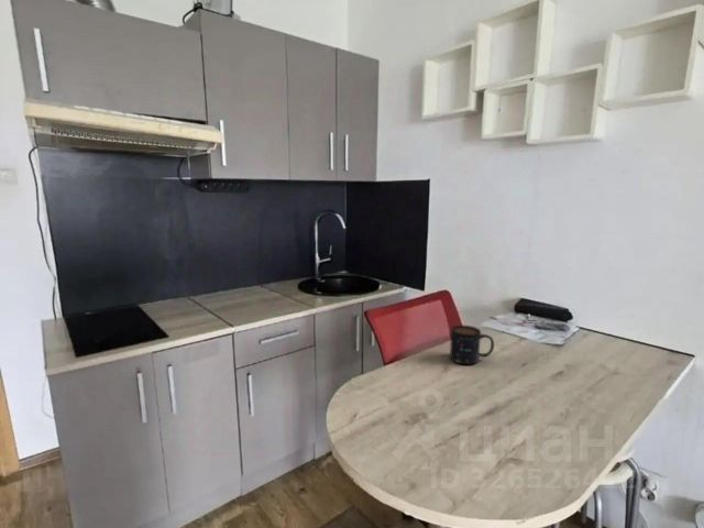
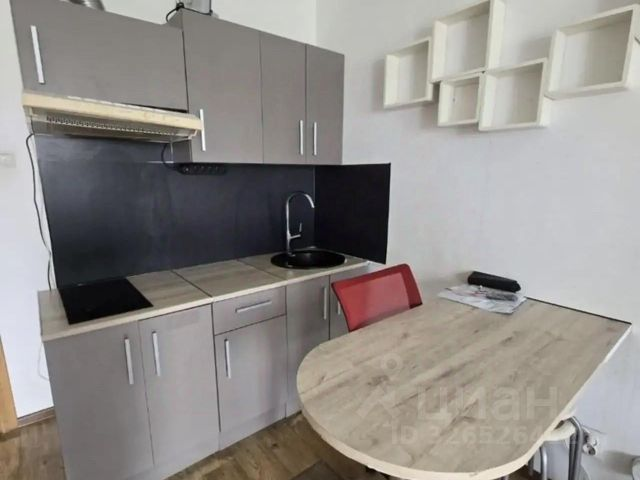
- mug [449,324,495,366]
